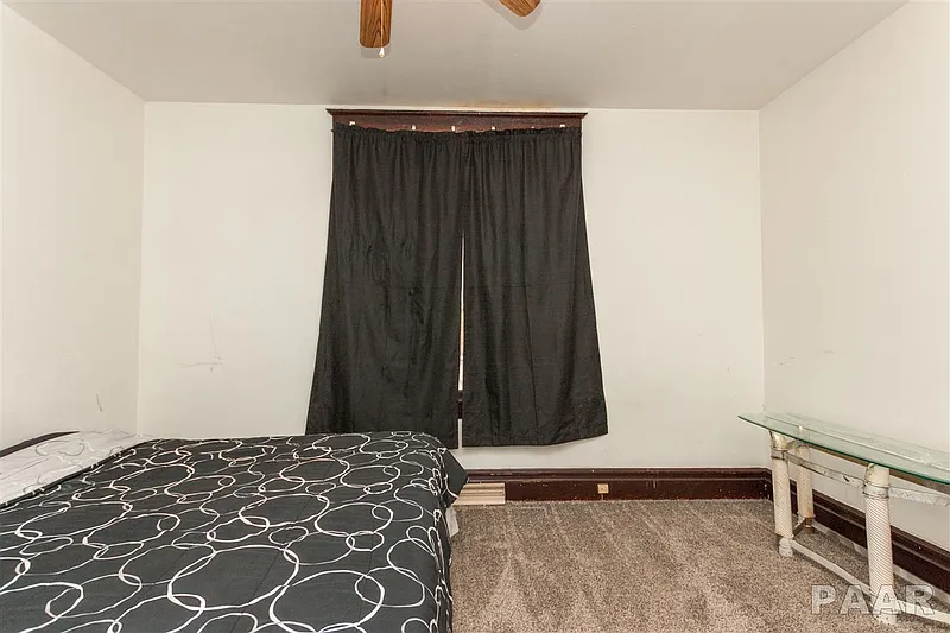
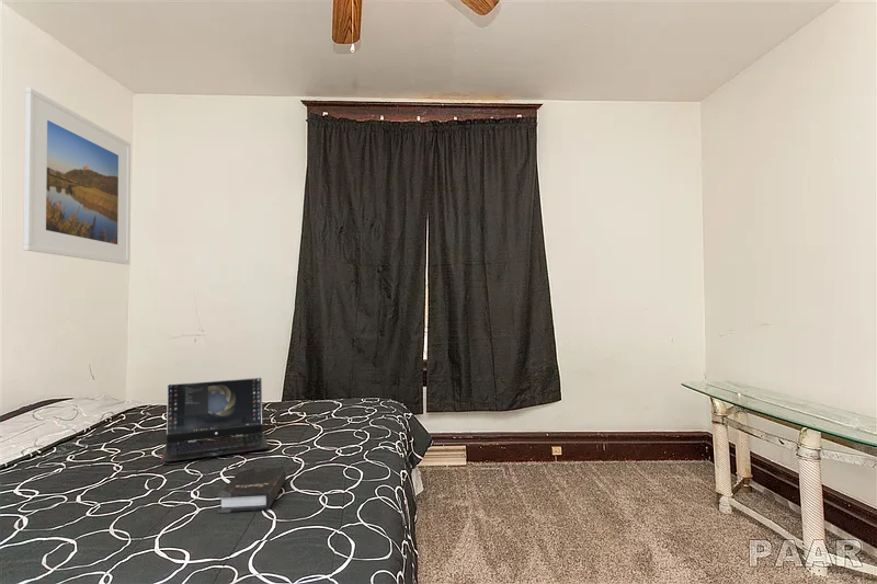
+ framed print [22,87,132,265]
+ laptop computer [159,377,270,463]
+ hardback book [217,467,287,514]
